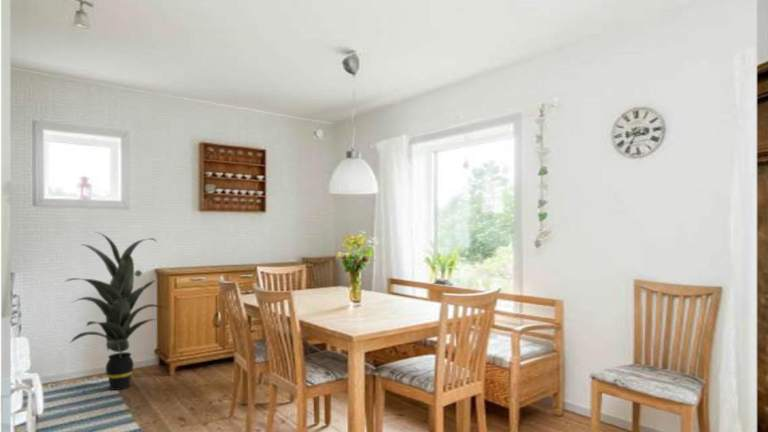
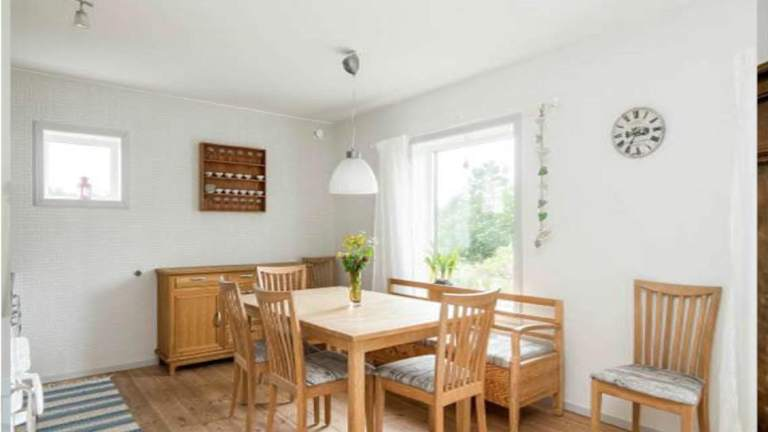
- indoor plant [63,231,168,391]
